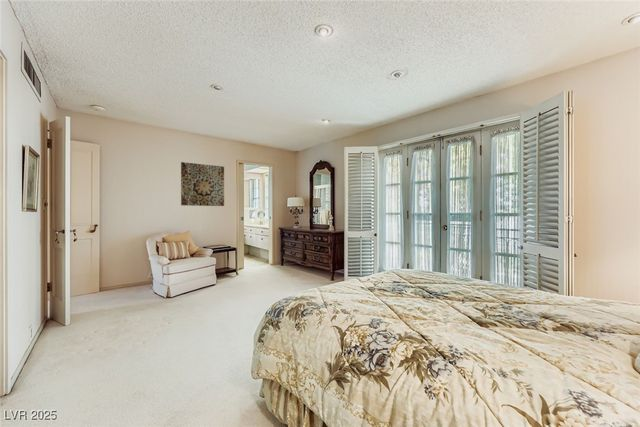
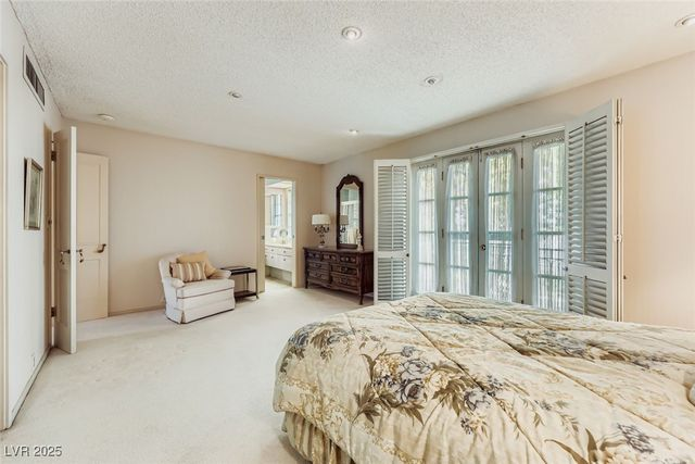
- wall art [180,161,225,207]
